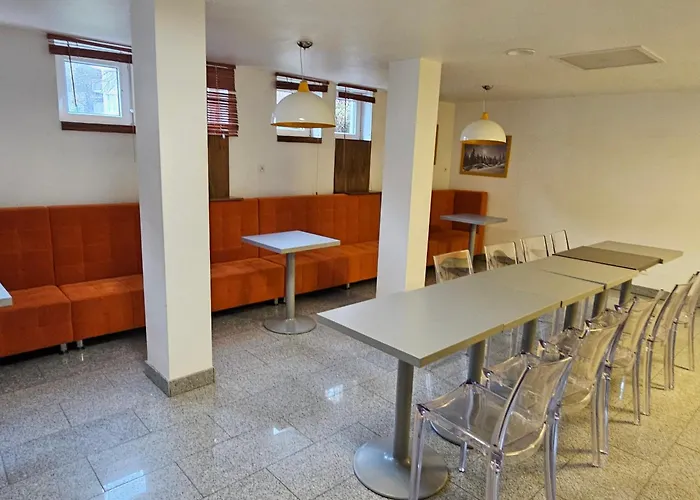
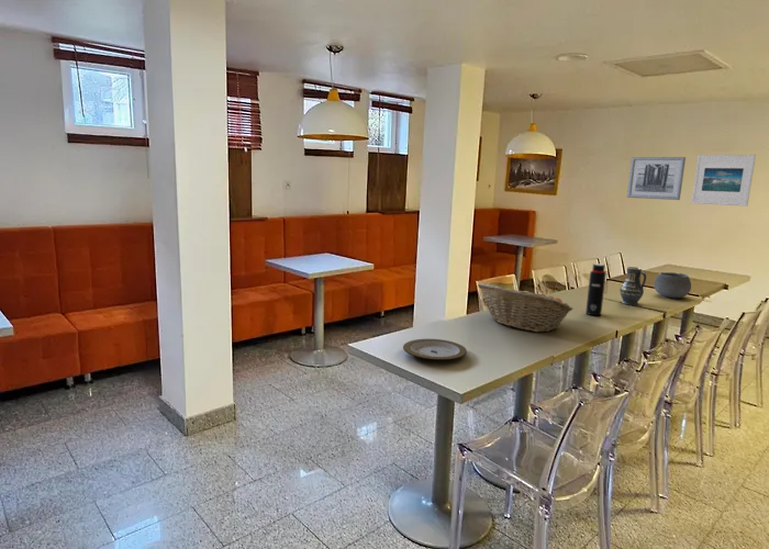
+ bowl [653,271,692,300]
+ wall art [626,156,687,201]
+ fruit basket [477,282,575,333]
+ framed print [690,154,757,208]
+ plate [402,338,468,361]
+ water bottle [584,262,609,316]
+ vase [618,266,647,306]
